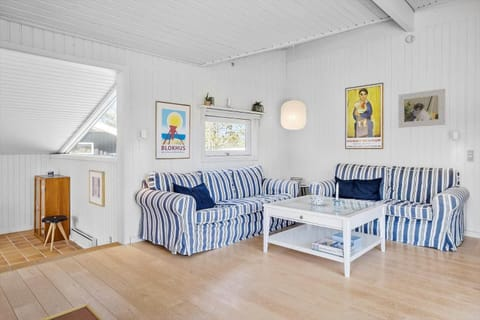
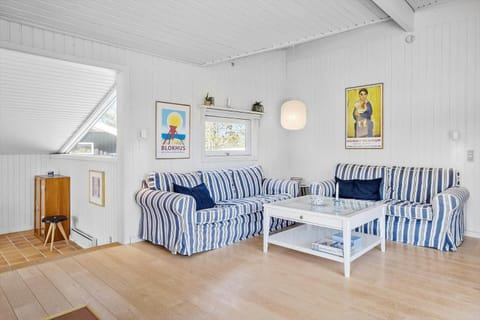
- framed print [397,88,446,129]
